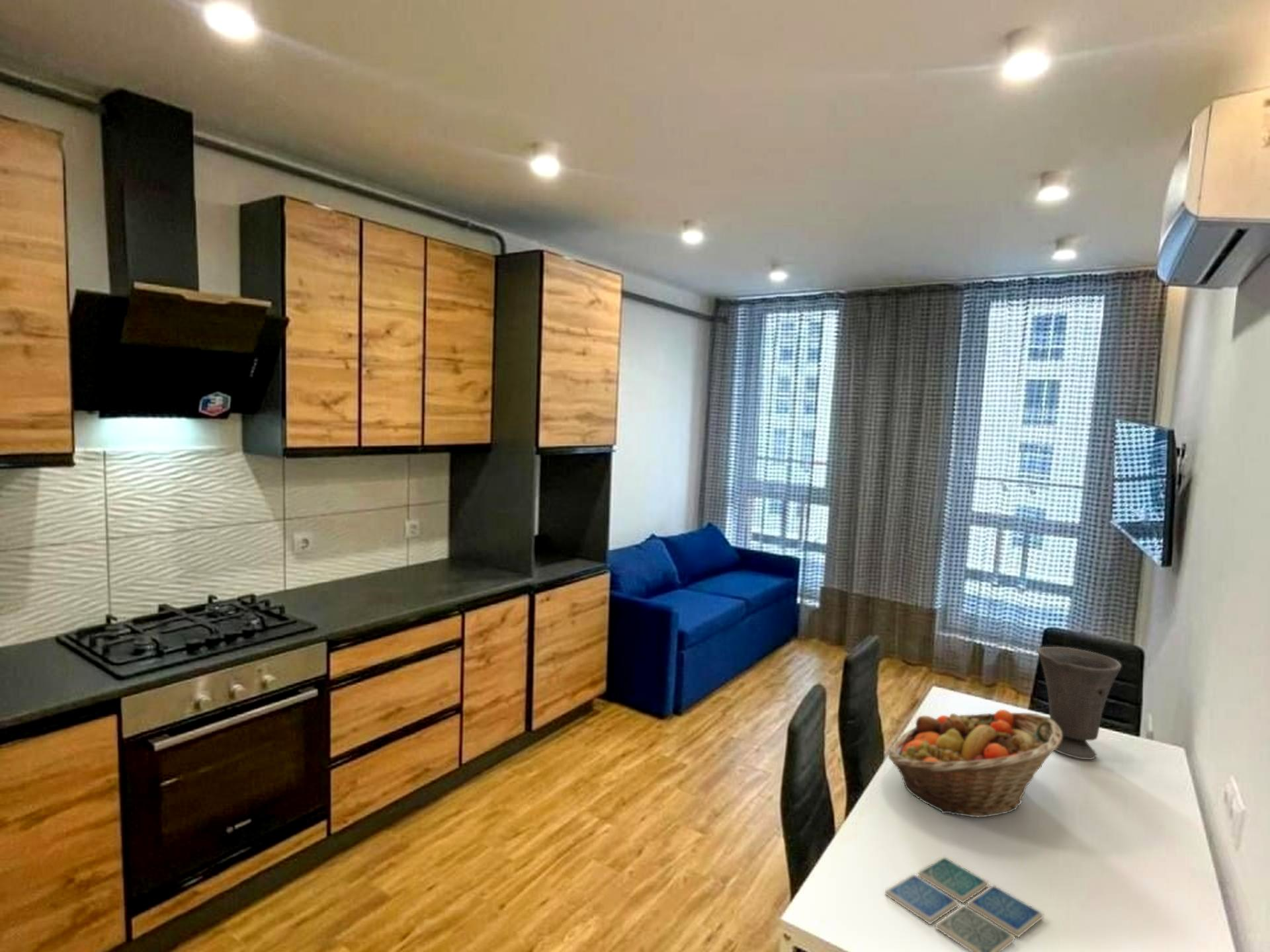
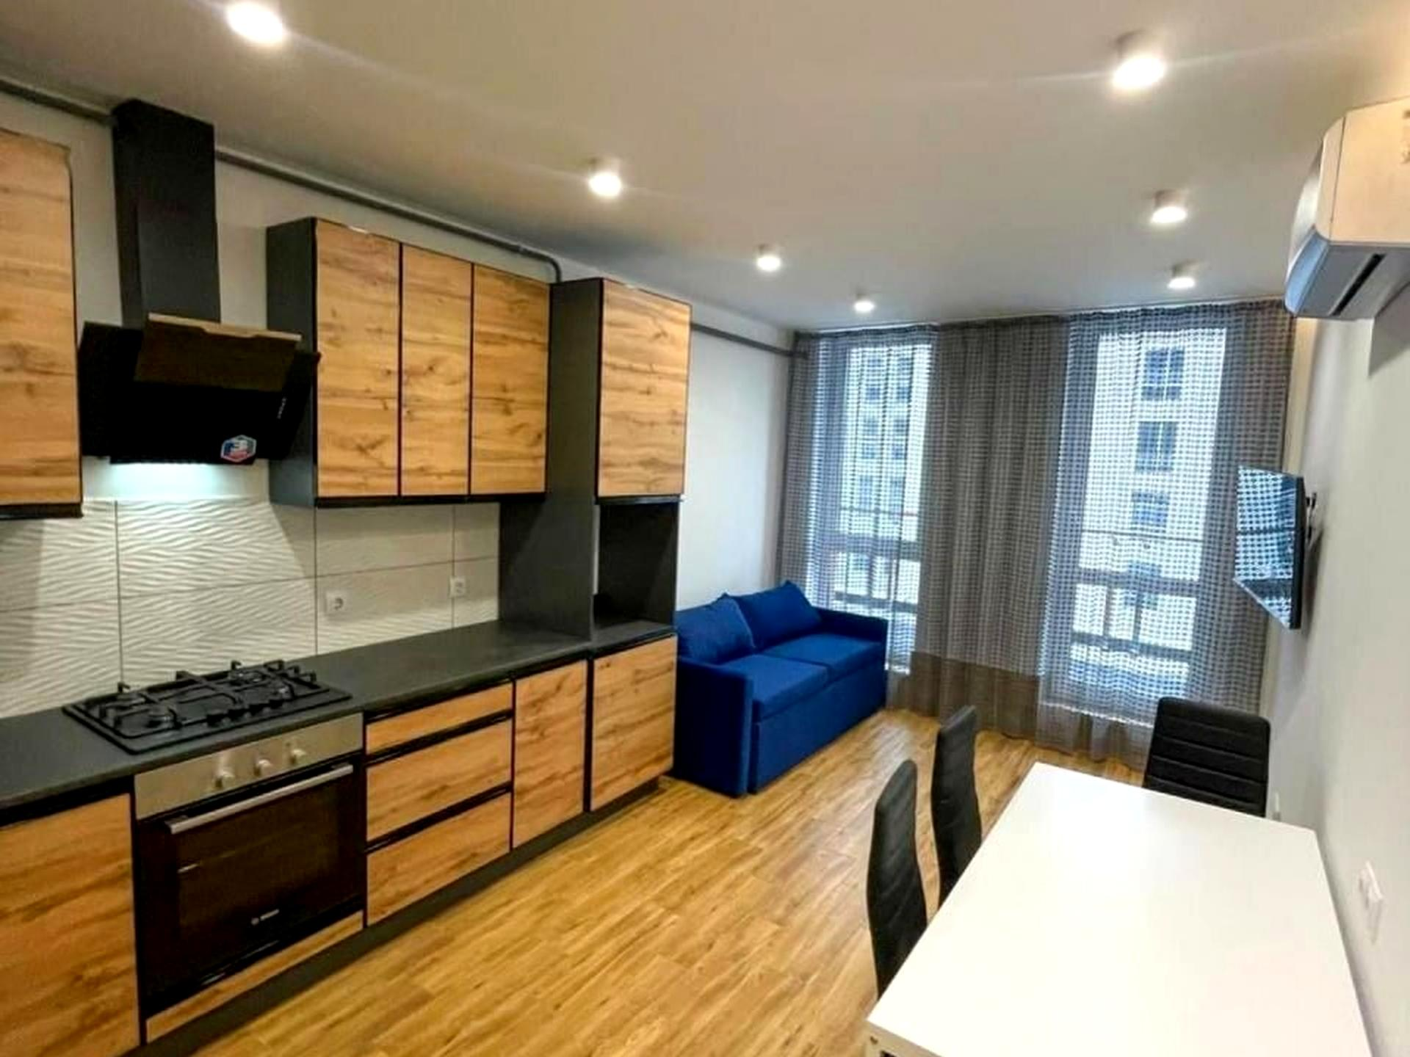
- fruit basket [887,709,1062,818]
- drink coaster [884,856,1044,952]
- vase [1037,646,1122,760]
